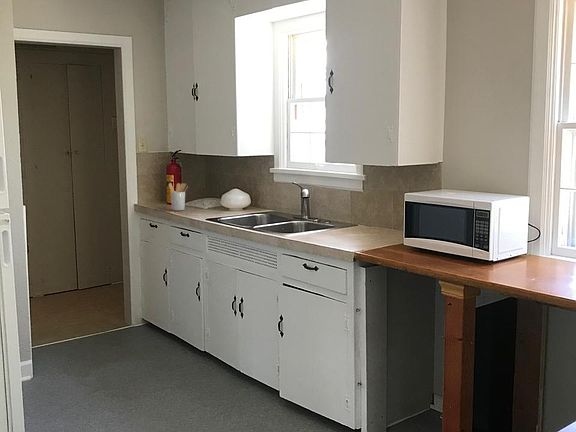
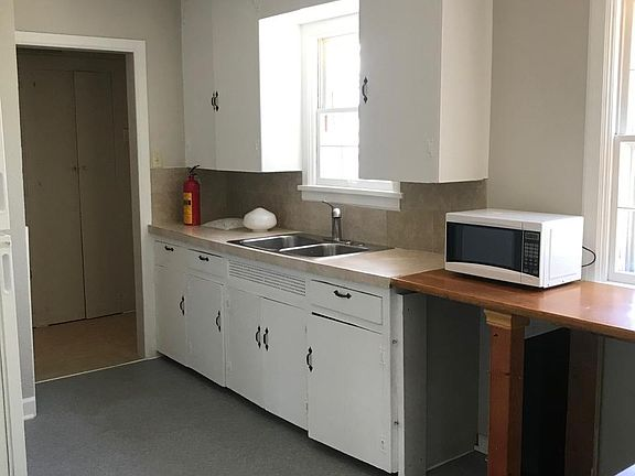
- utensil holder [168,182,189,211]
